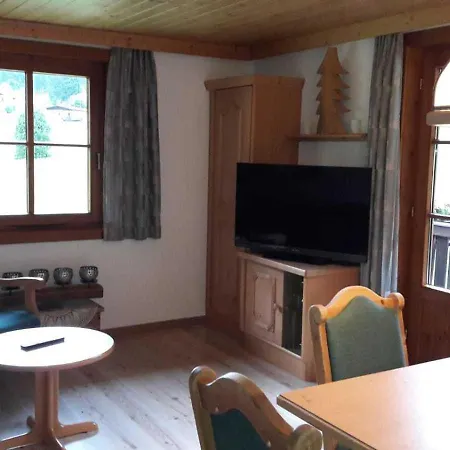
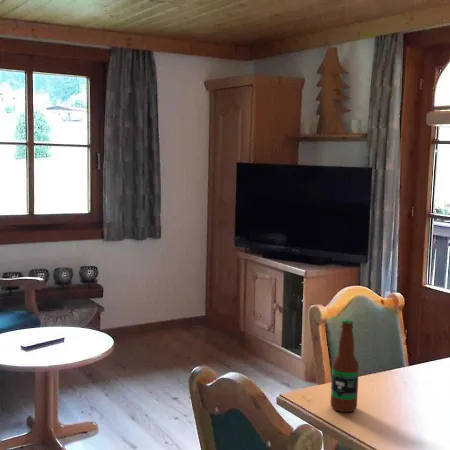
+ bottle [330,318,360,413]
